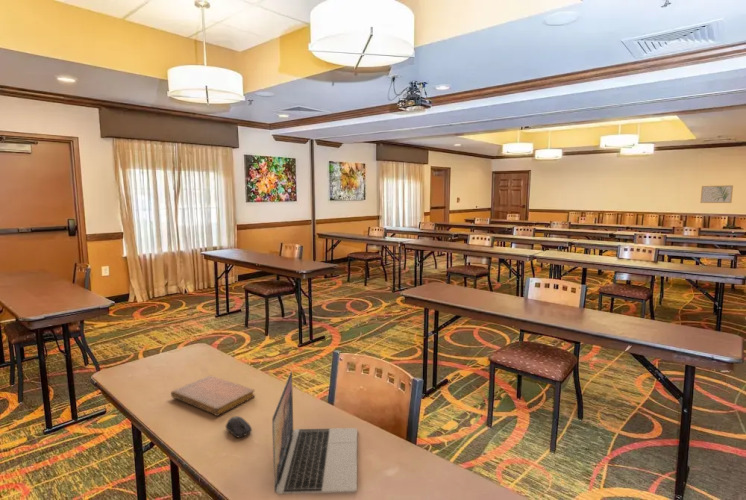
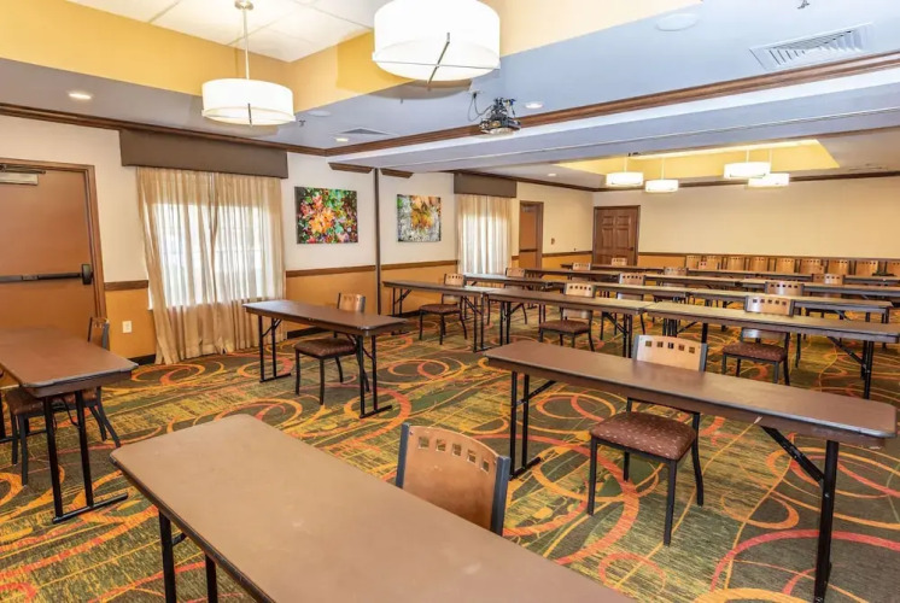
- laptop [271,370,358,496]
- computer mouse [225,415,253,438]
- wall art [699,184,734,204]
- notebook [170,375,256,417]
